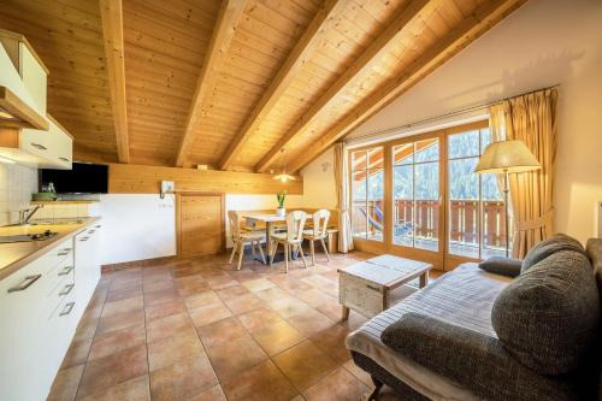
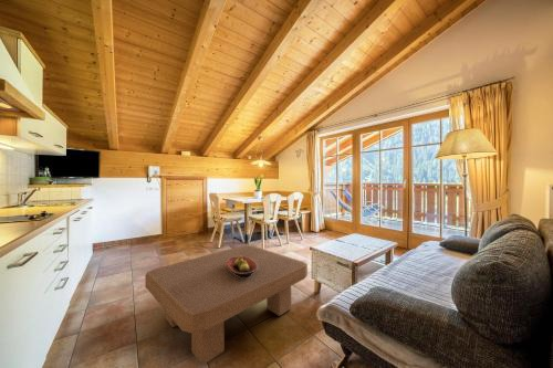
+ fruit bowl [226,256,259,277]
+ coffee table [144,244,309,366]
